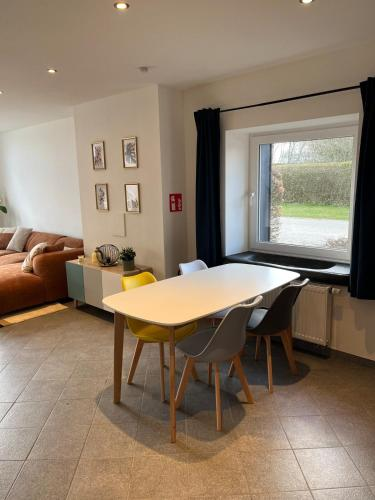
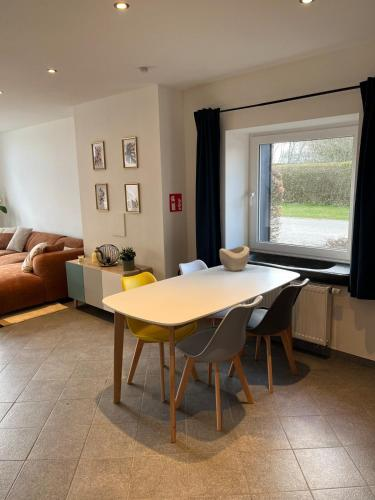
+ decorative bowl [219,245,250,272]
